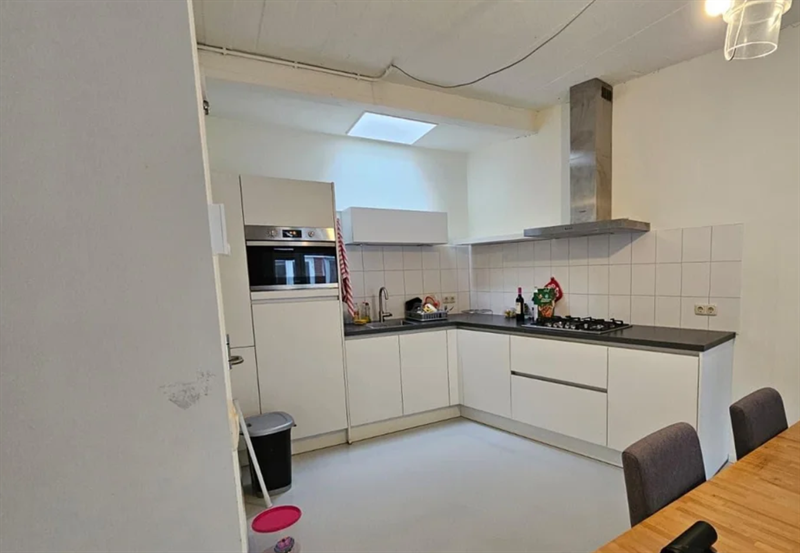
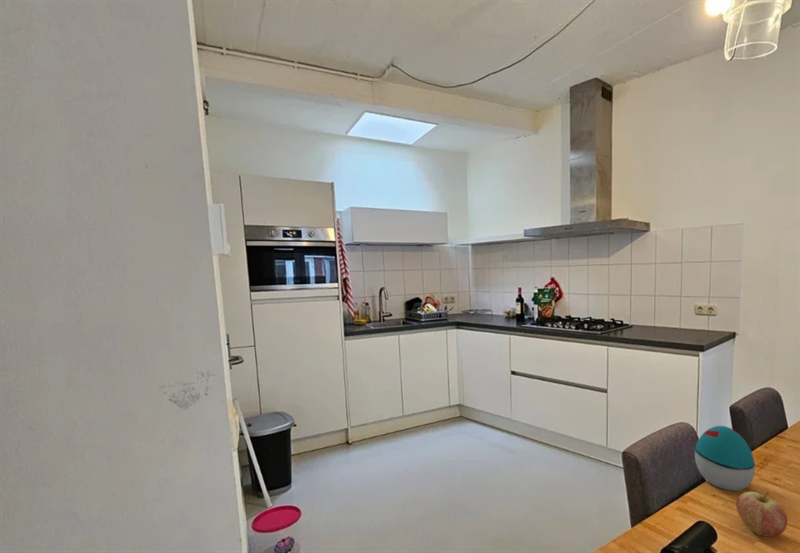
+ fruit [735,491,789,538]
+ decorative egg [694,425,756,492]
